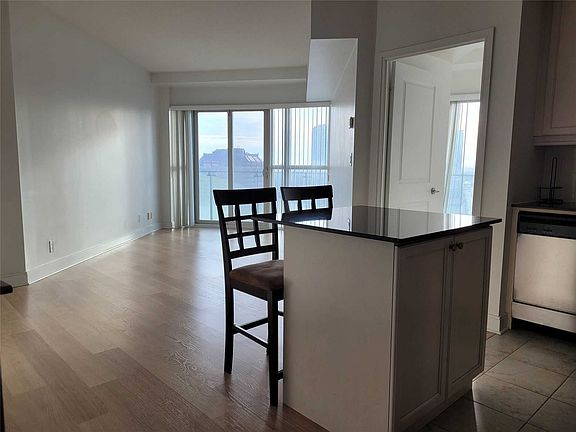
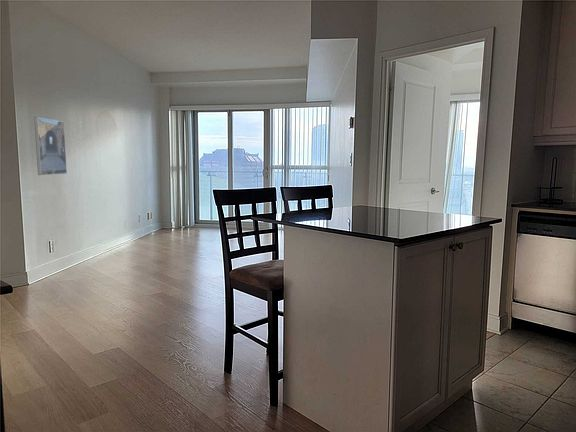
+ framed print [33,116,68,176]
